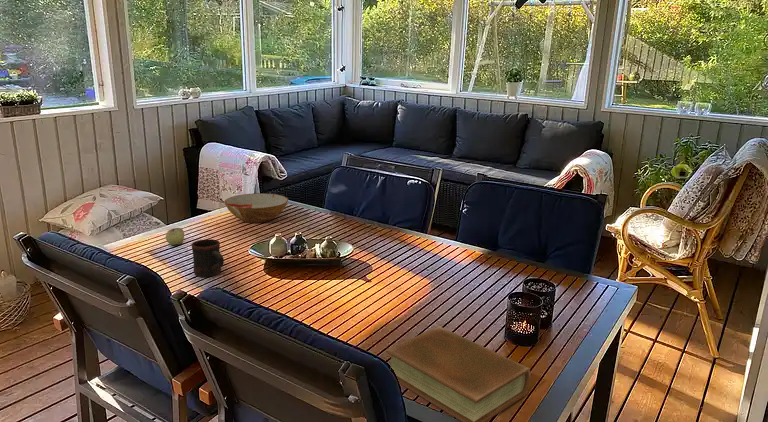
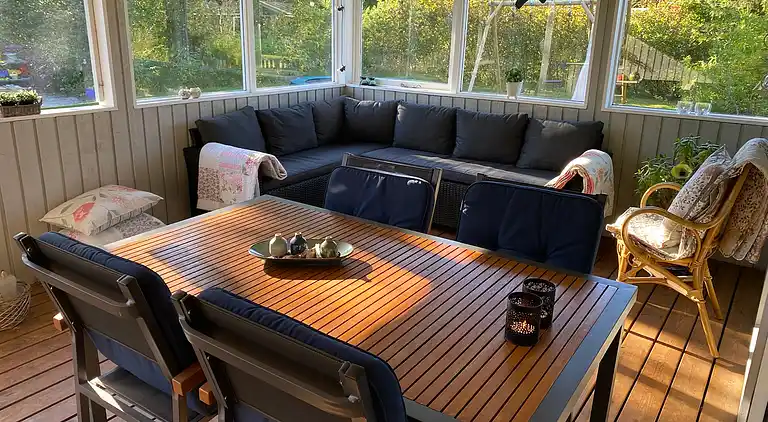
- book [385,325,531,422]
- mug [191,238,225,278]
- bowl [223,192,289,224]
- apple [165,227,185,246]
